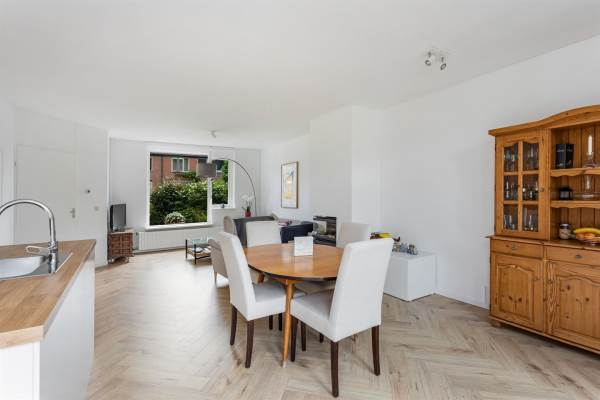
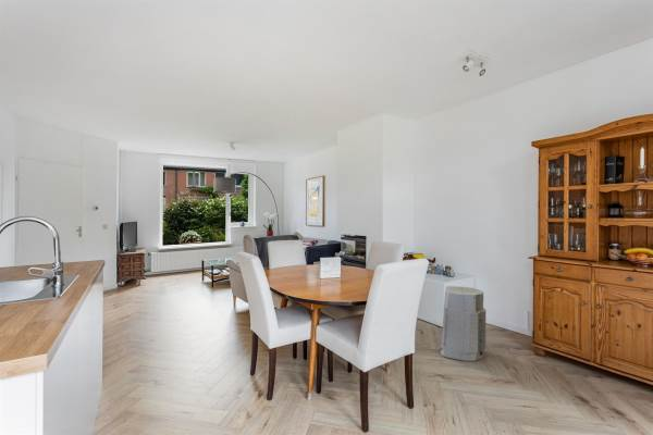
+ air purifier [439,285,486,362]
